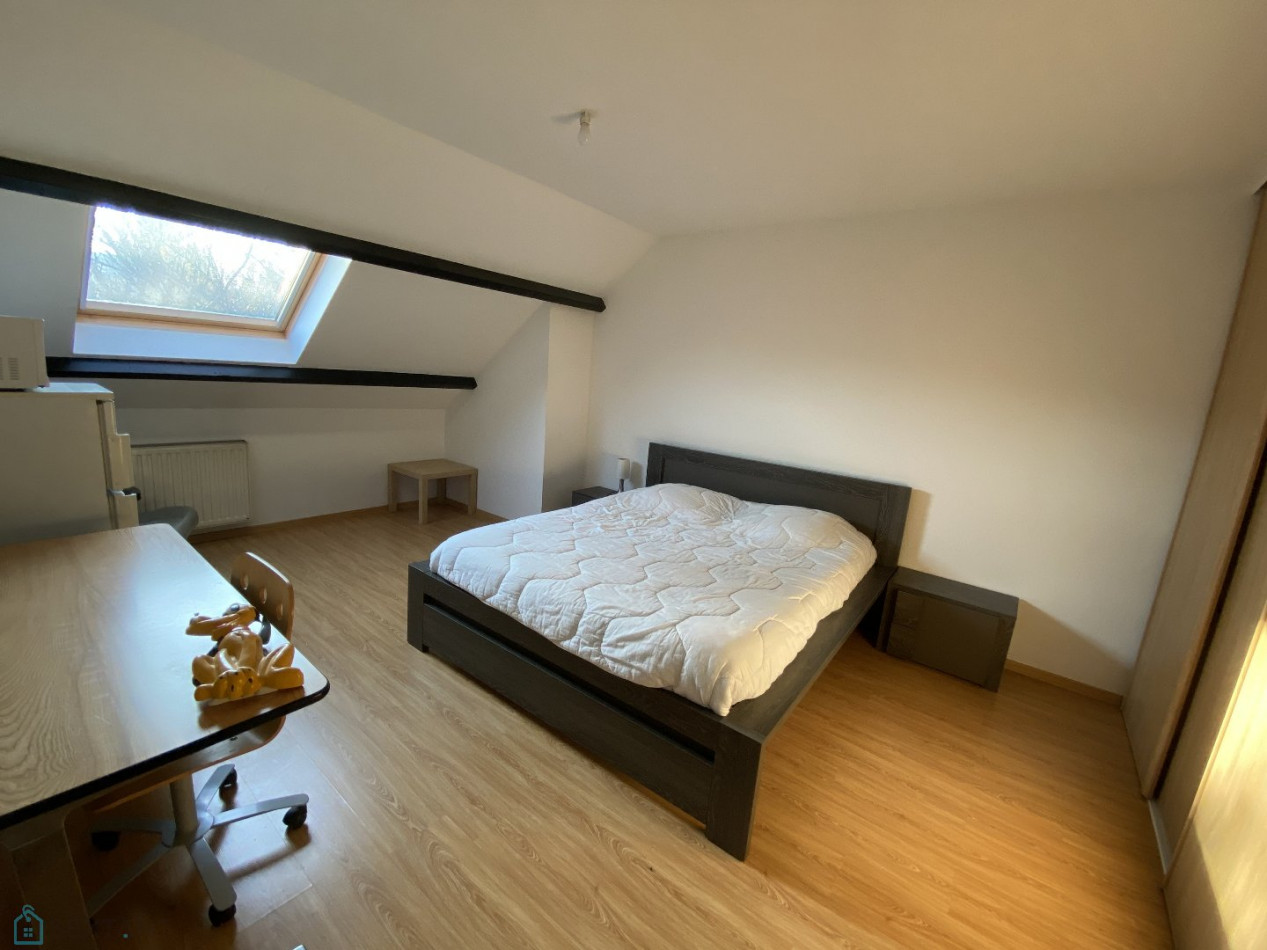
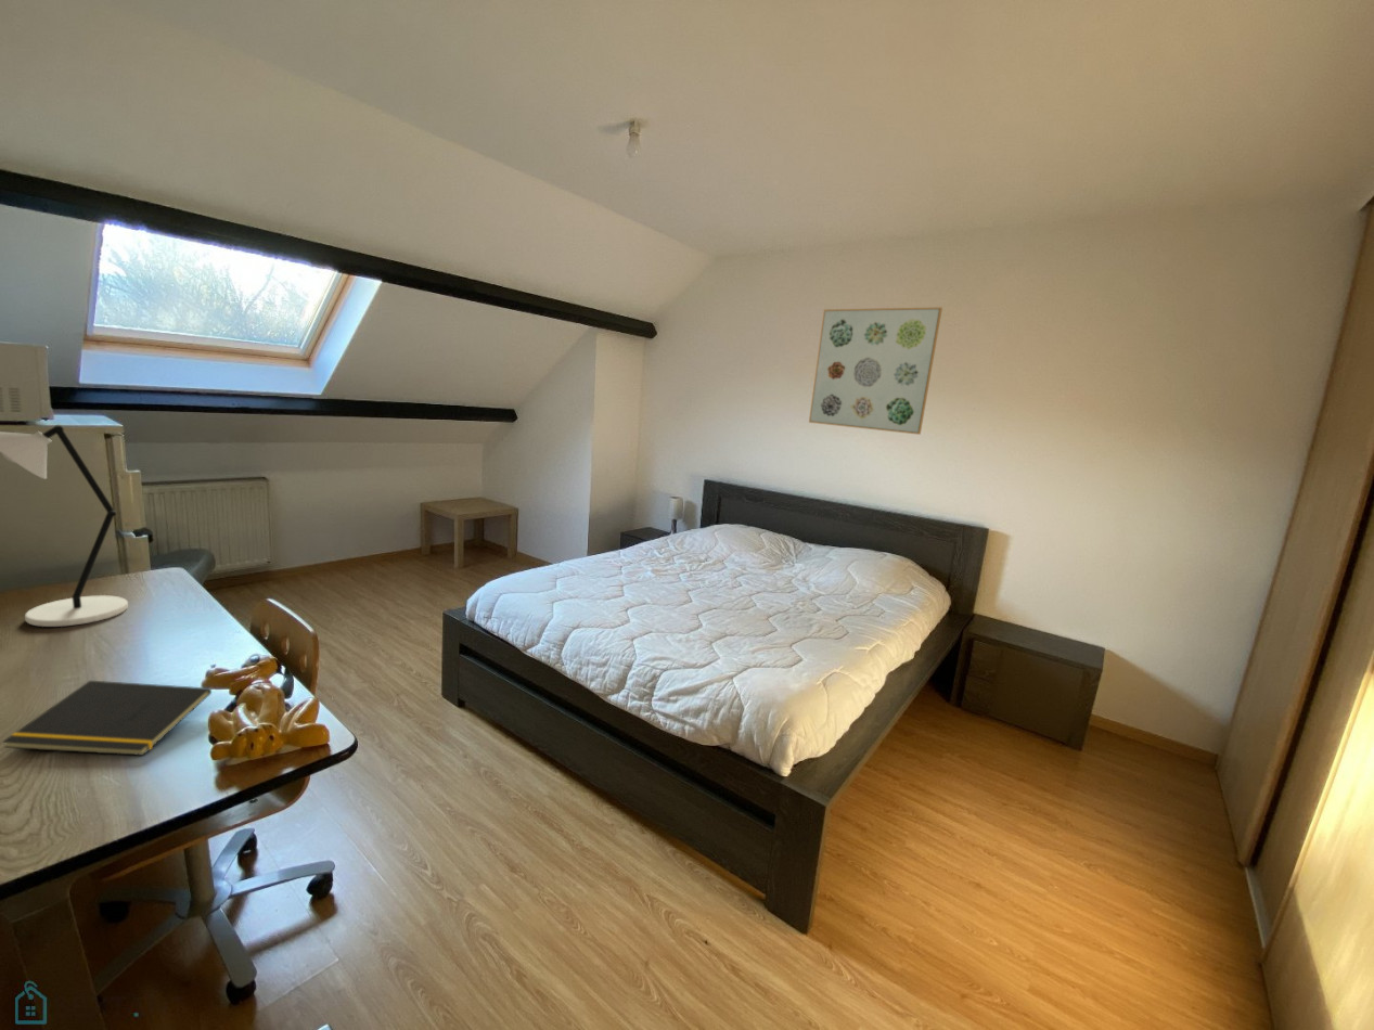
+ wall art [808,306,943,436]
+ notepad [1,680,213,757]
+ desk lamp [0,424,129,628]
